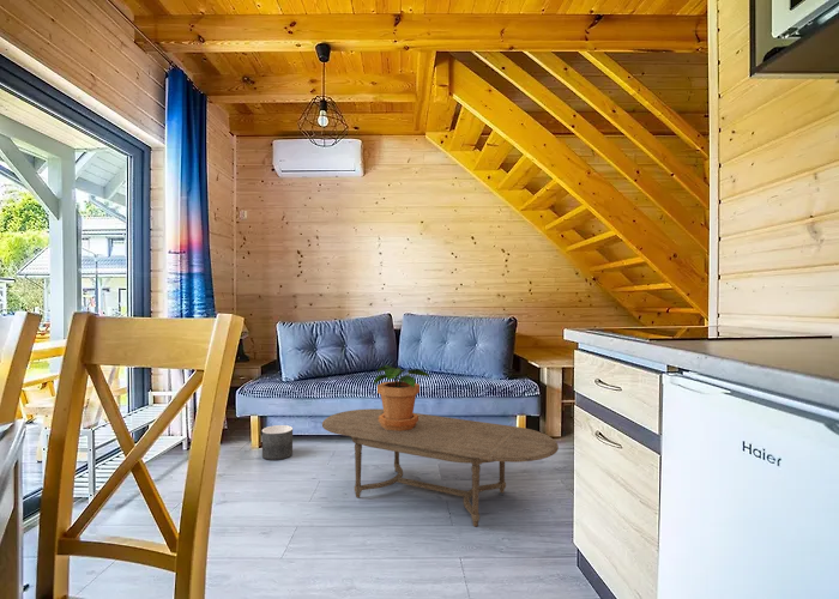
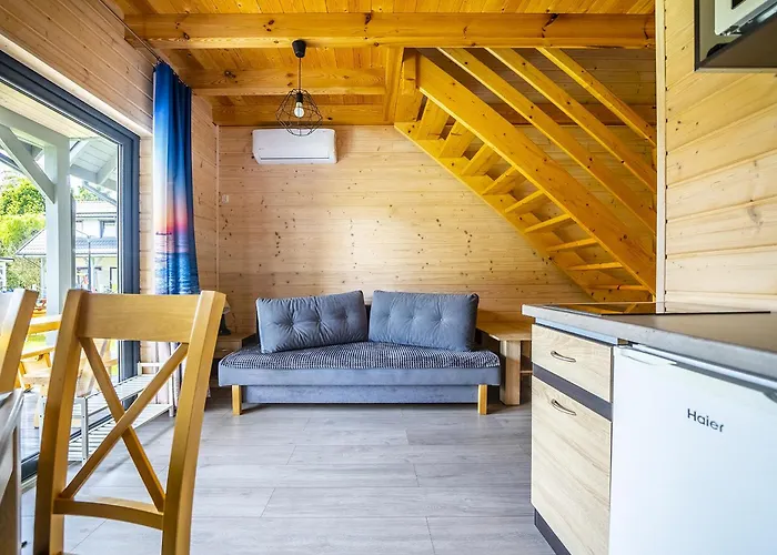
- coffee table [321,407,560,527]
- potted plant [373,364,431,431]
- planter [261,424,294,461]
